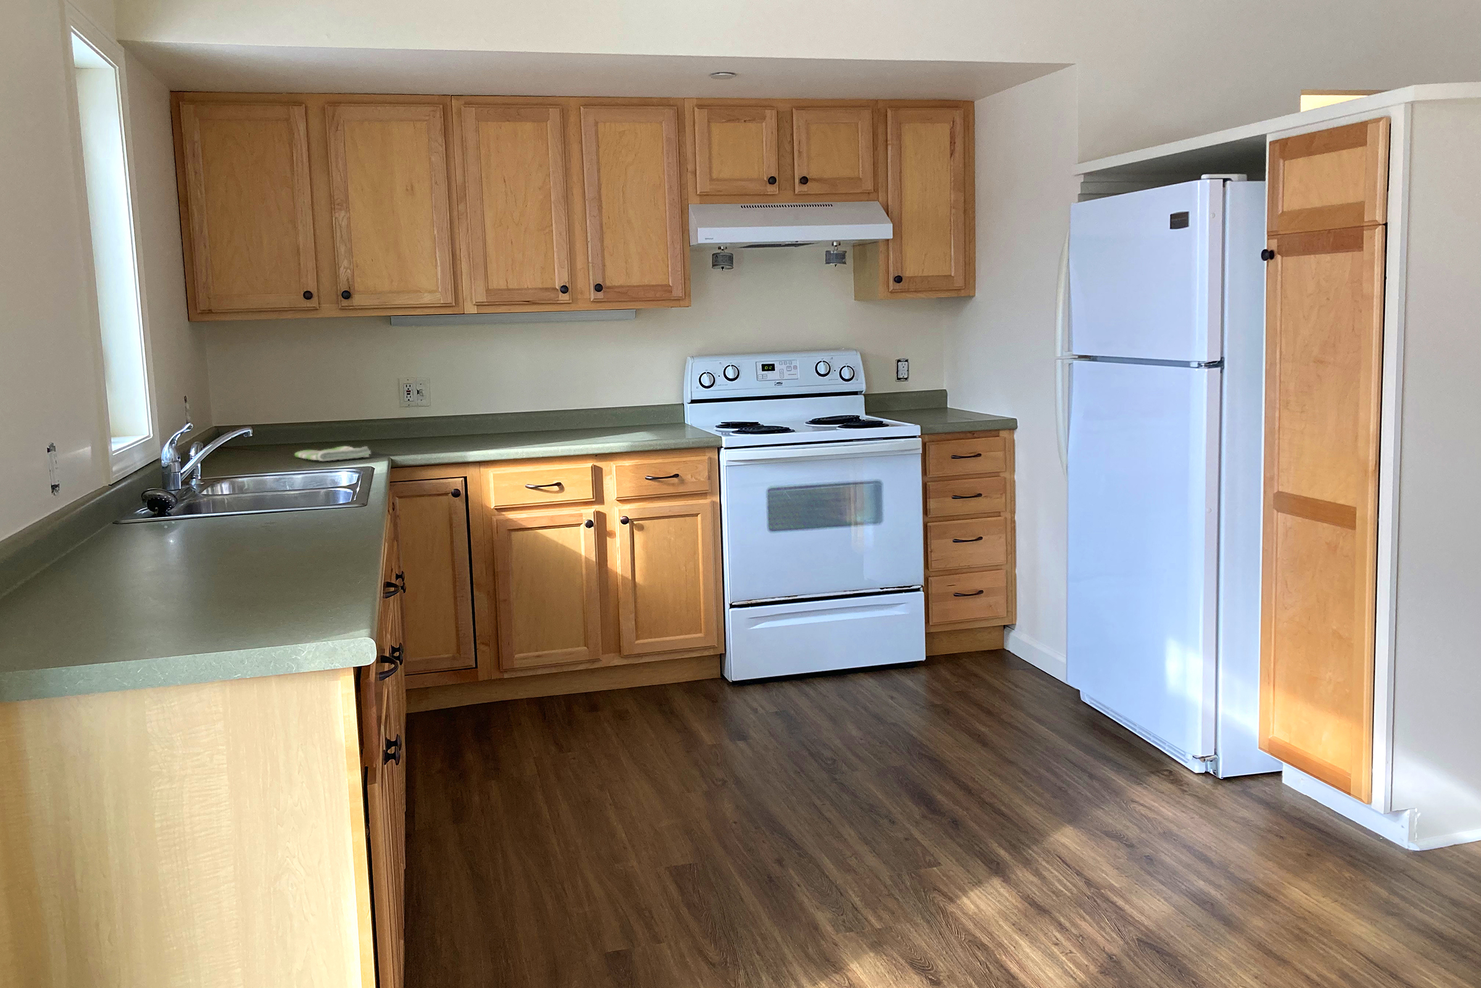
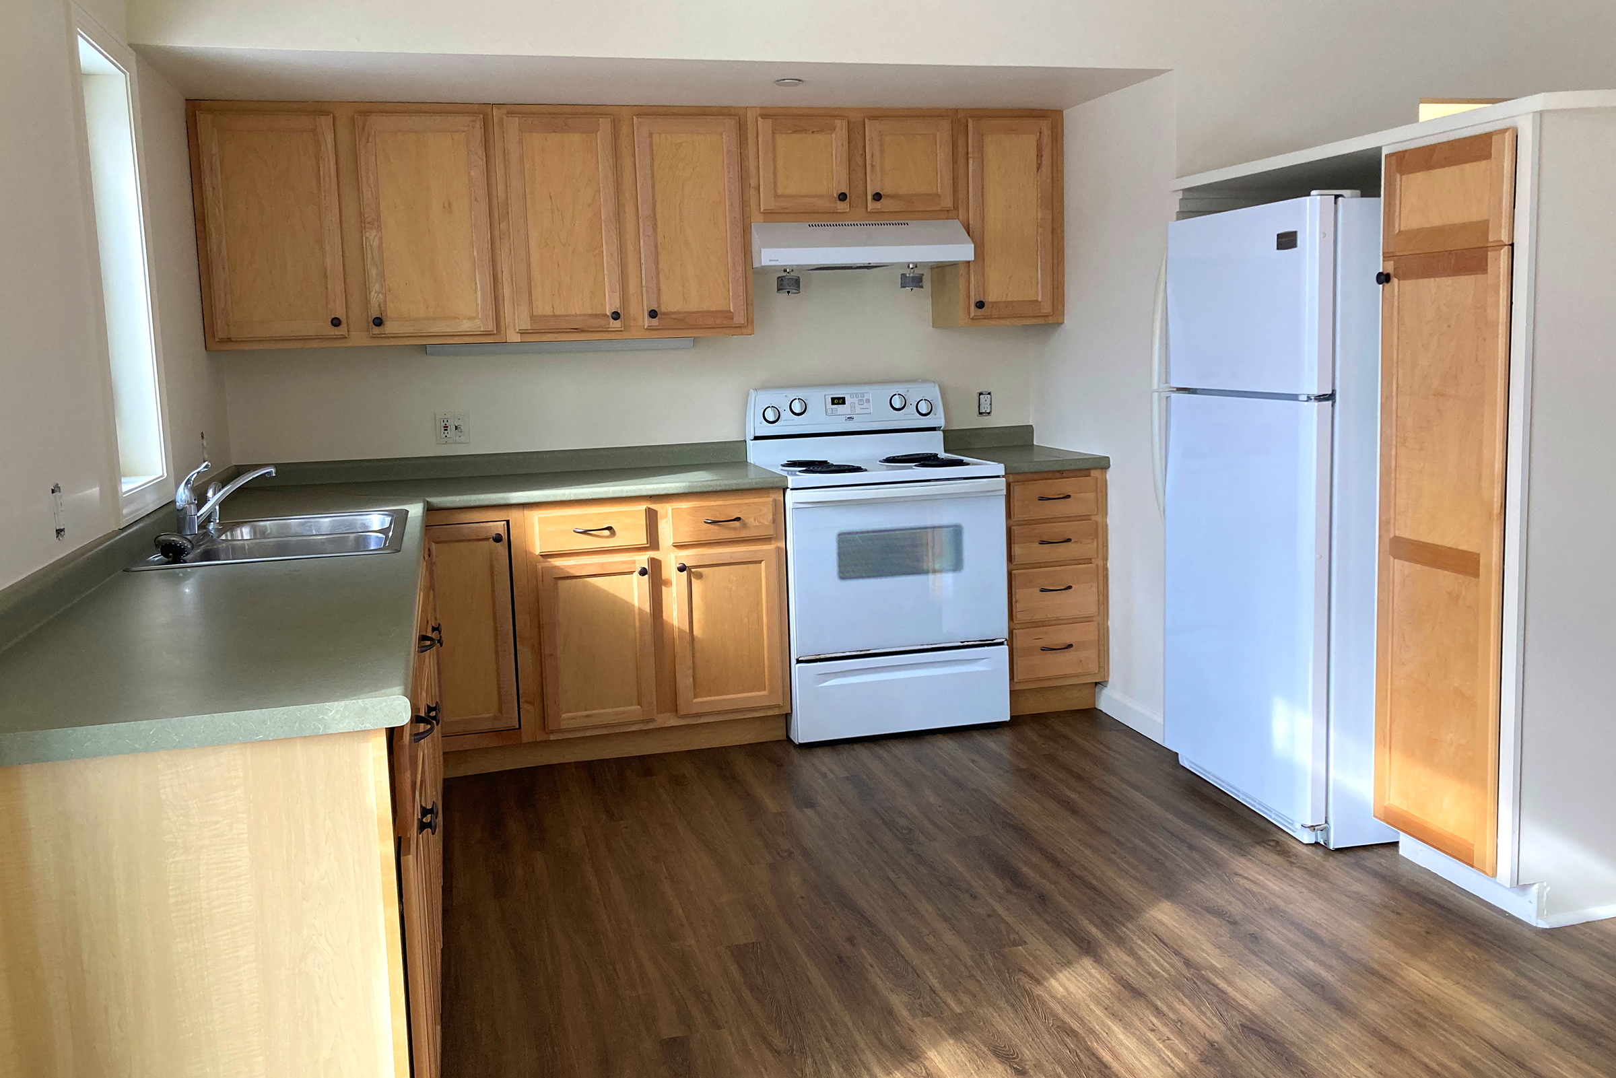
- dish towel [293,445,372,462]
